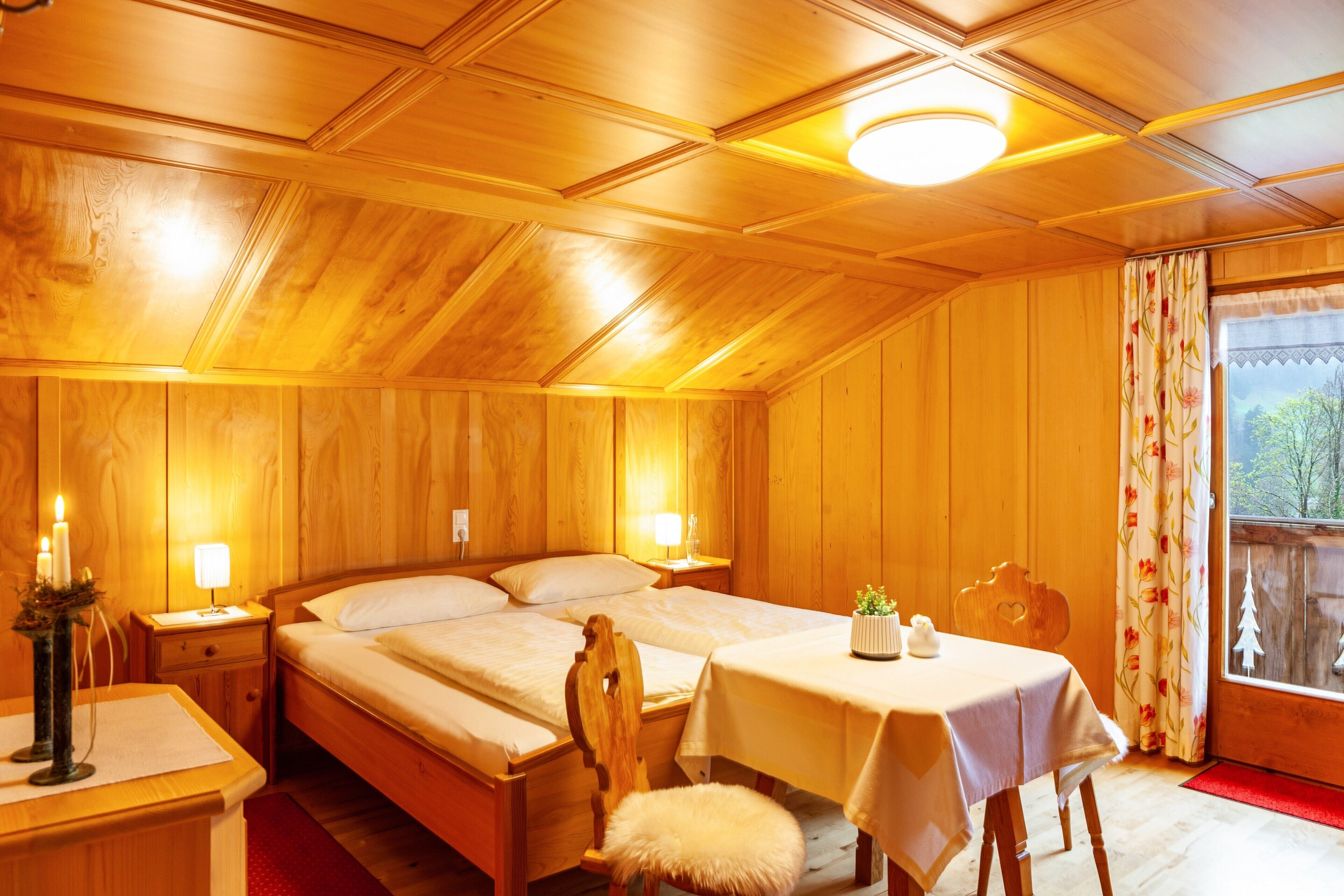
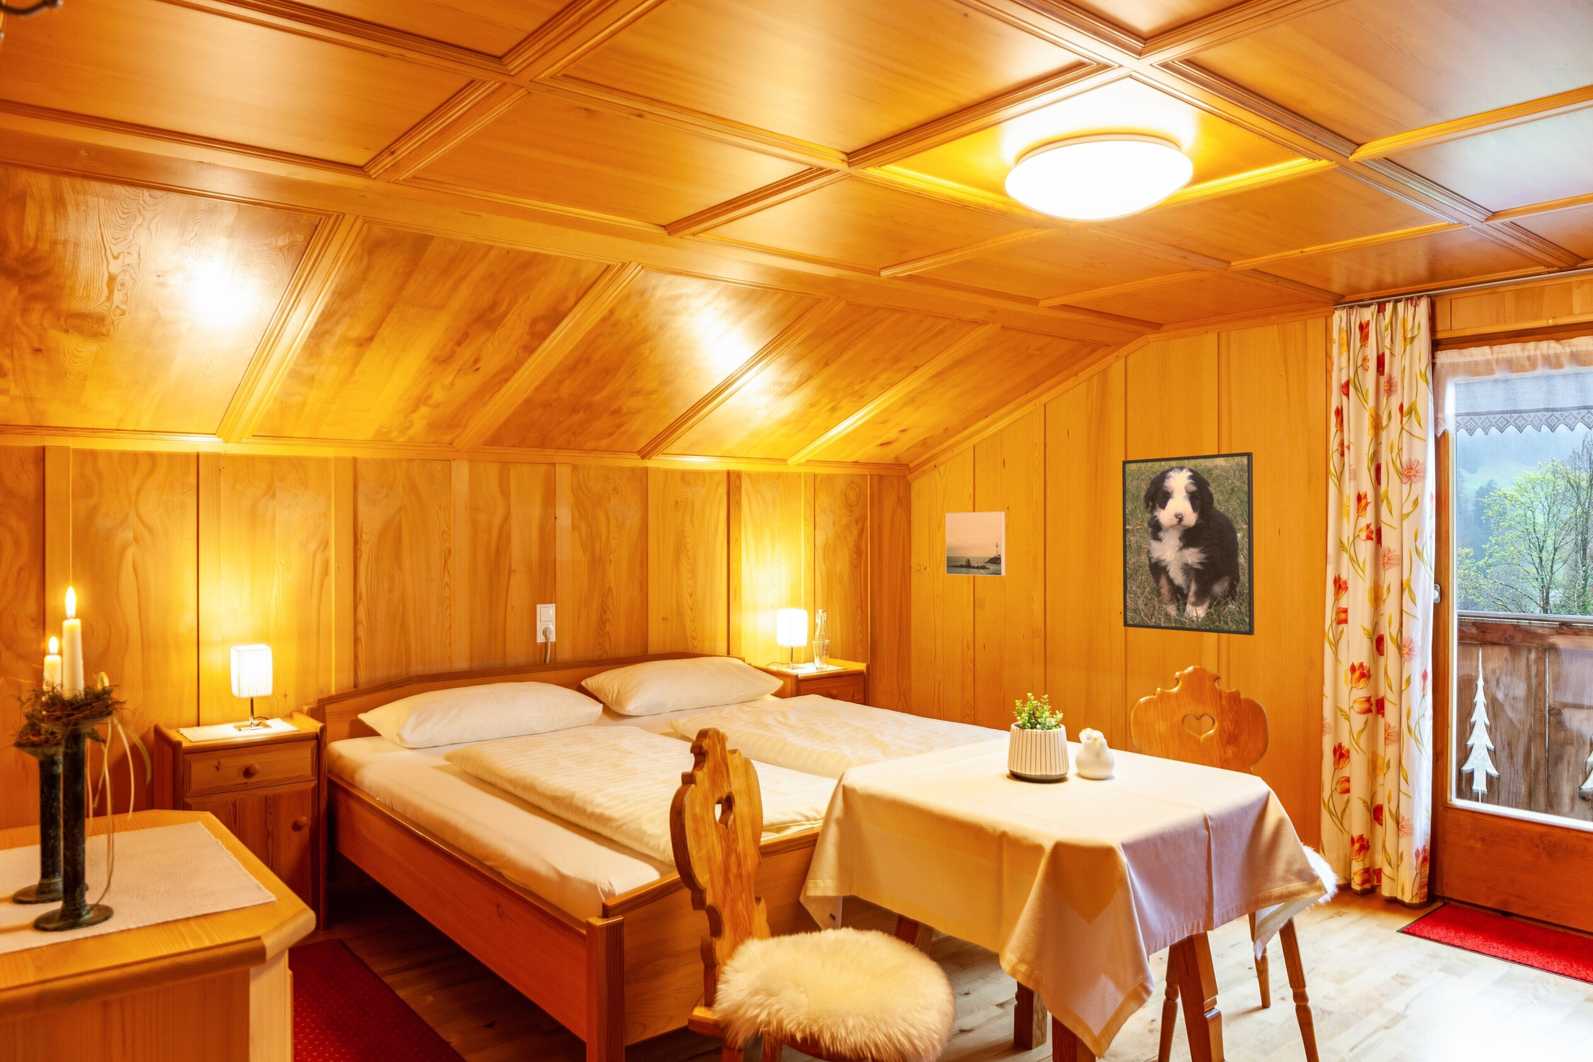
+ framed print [945,511,1006,576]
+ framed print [1121,452,1254,636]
